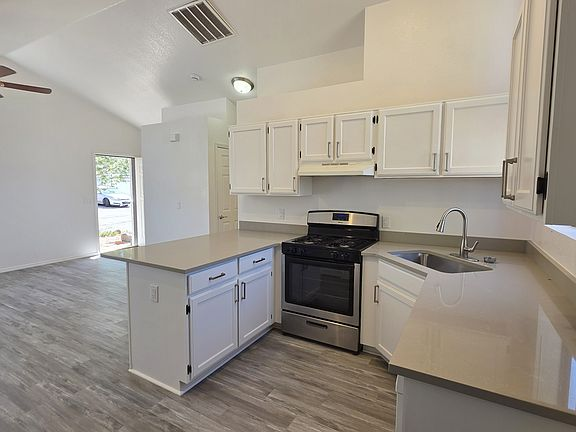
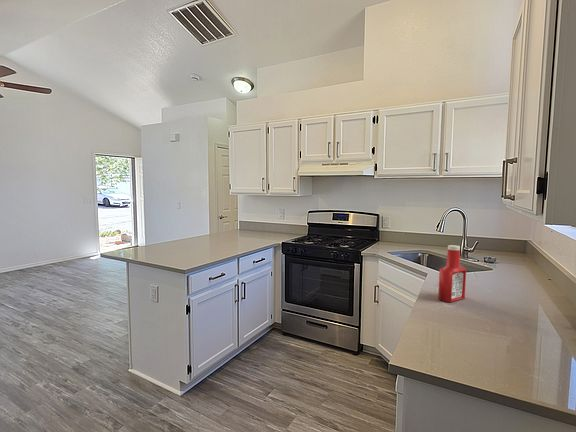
+ soap bottle [437,244,467,303]
